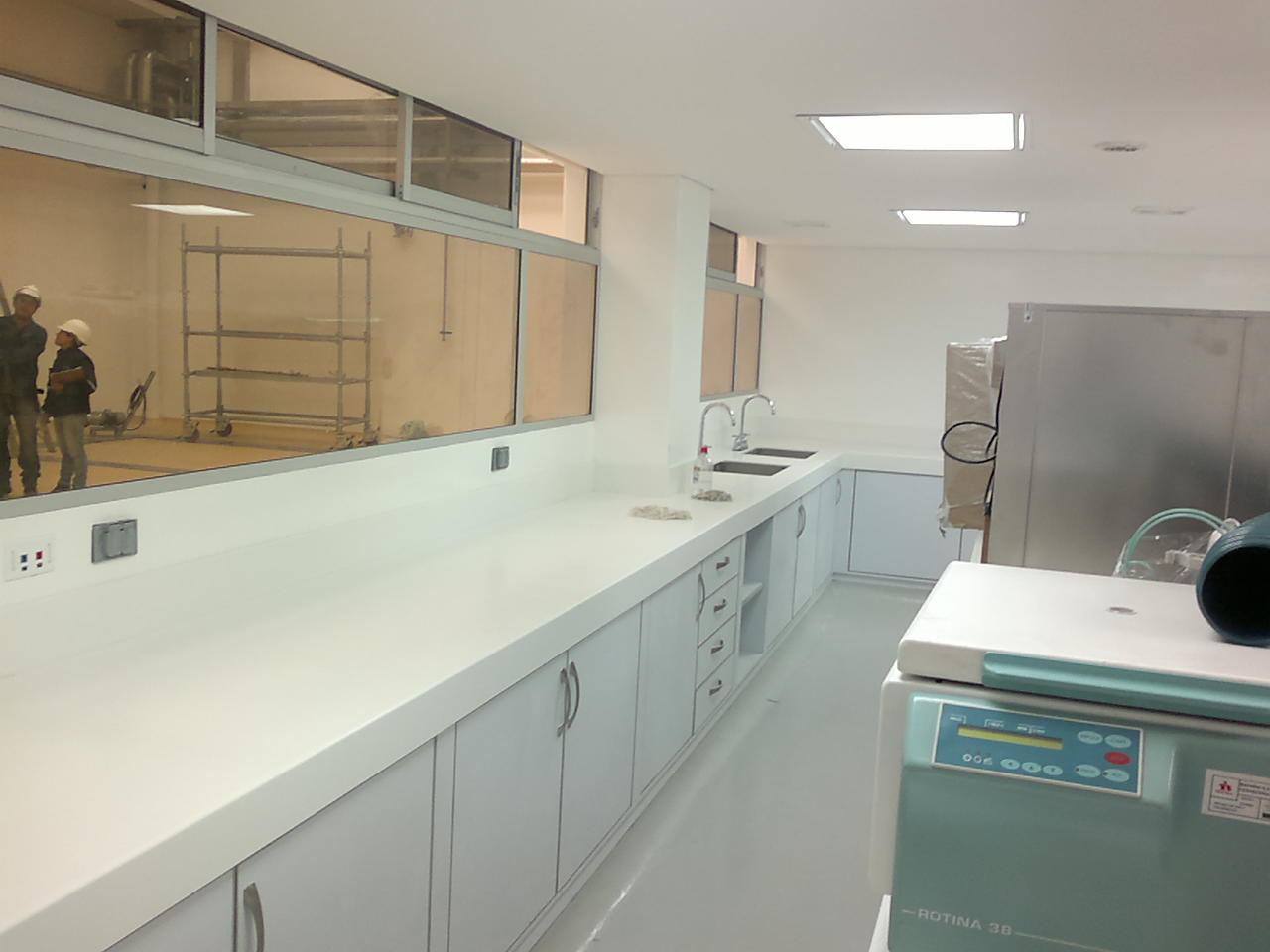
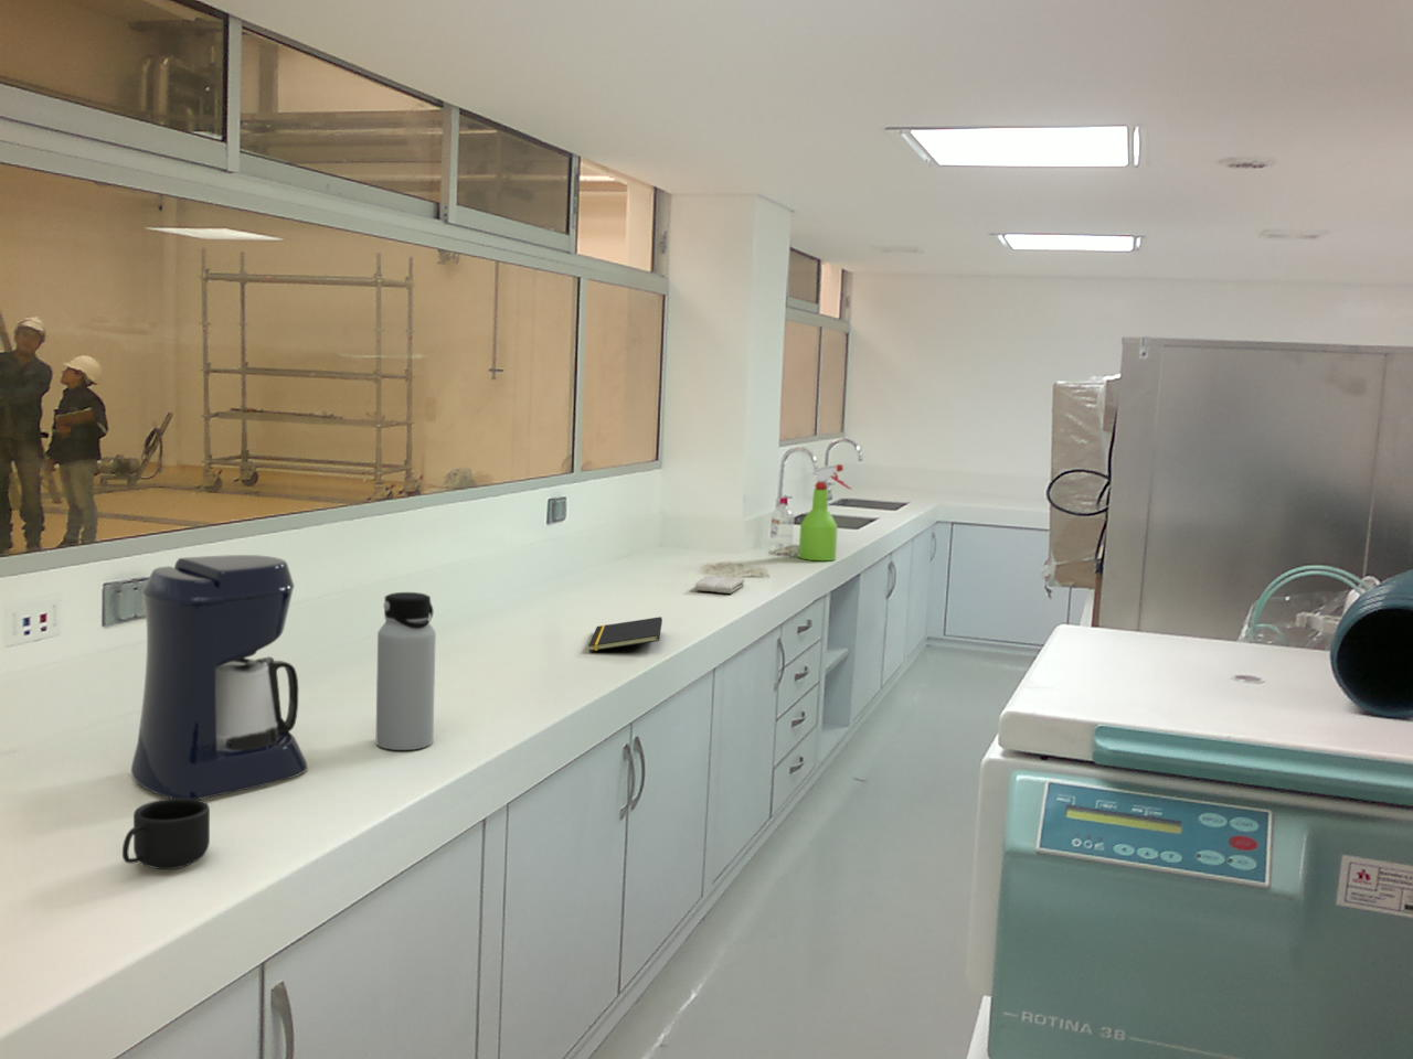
+ washcloth [694,575,745,595]
+ notepad [587,615,663,652]
+ spray bottle [798,463,853,562]
+ water bottle [375,592,437,751]
+ coffee maker [130,554,309,800]
+ mug [121,798,211,870]
